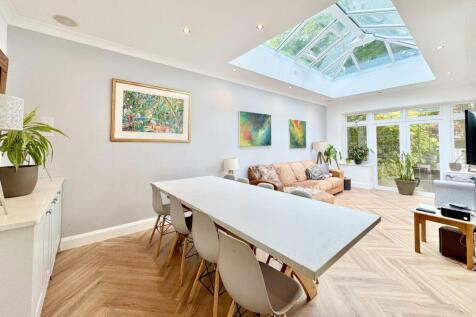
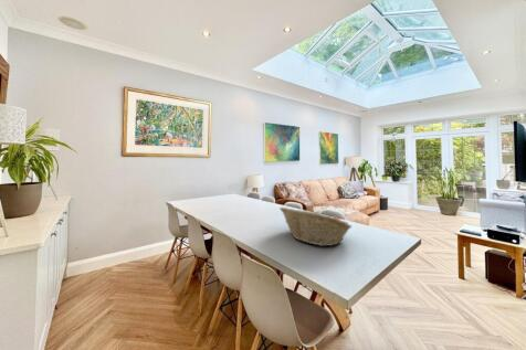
+ fruit basket [278,206,353,247]
